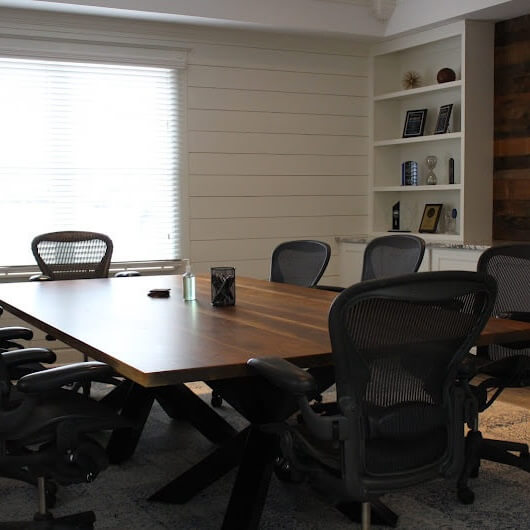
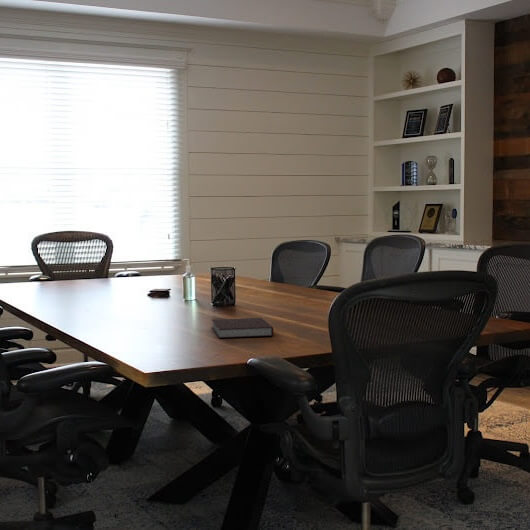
+ notebook [211,317,274,339]
